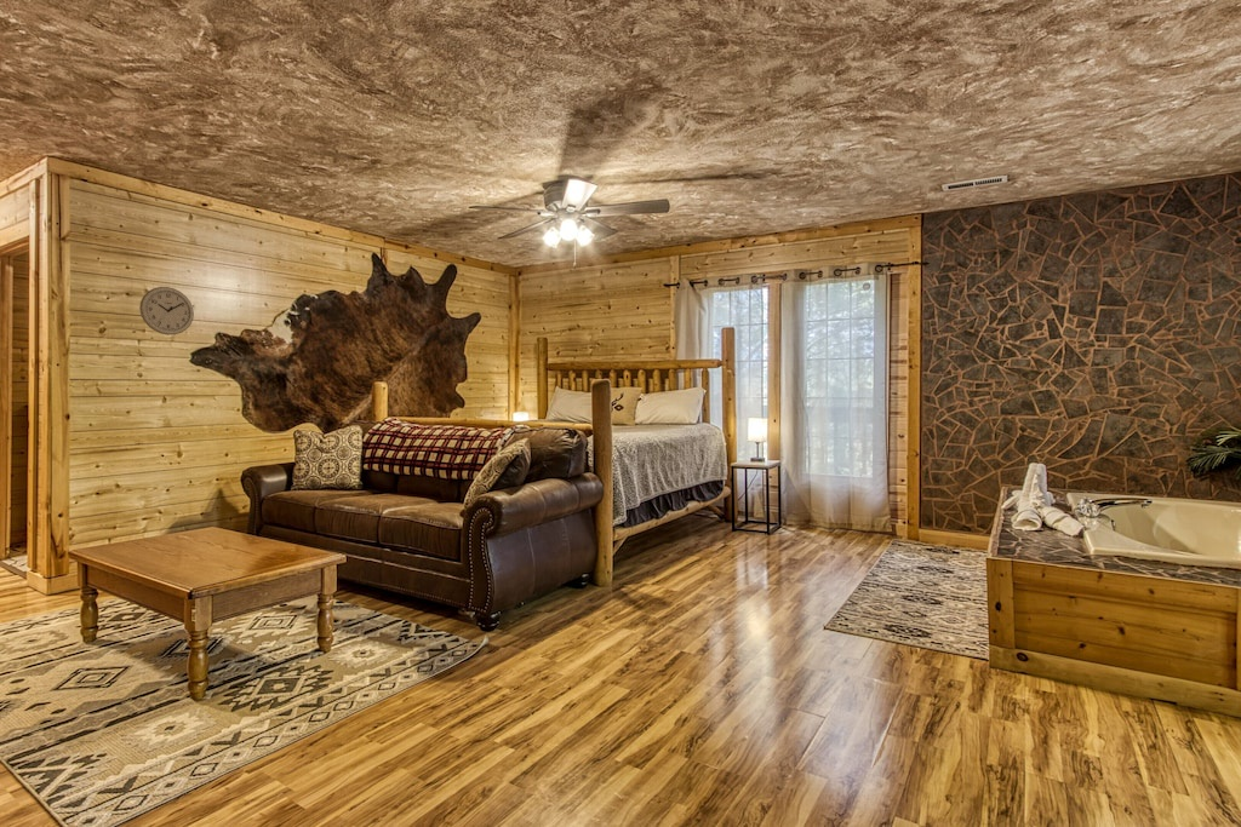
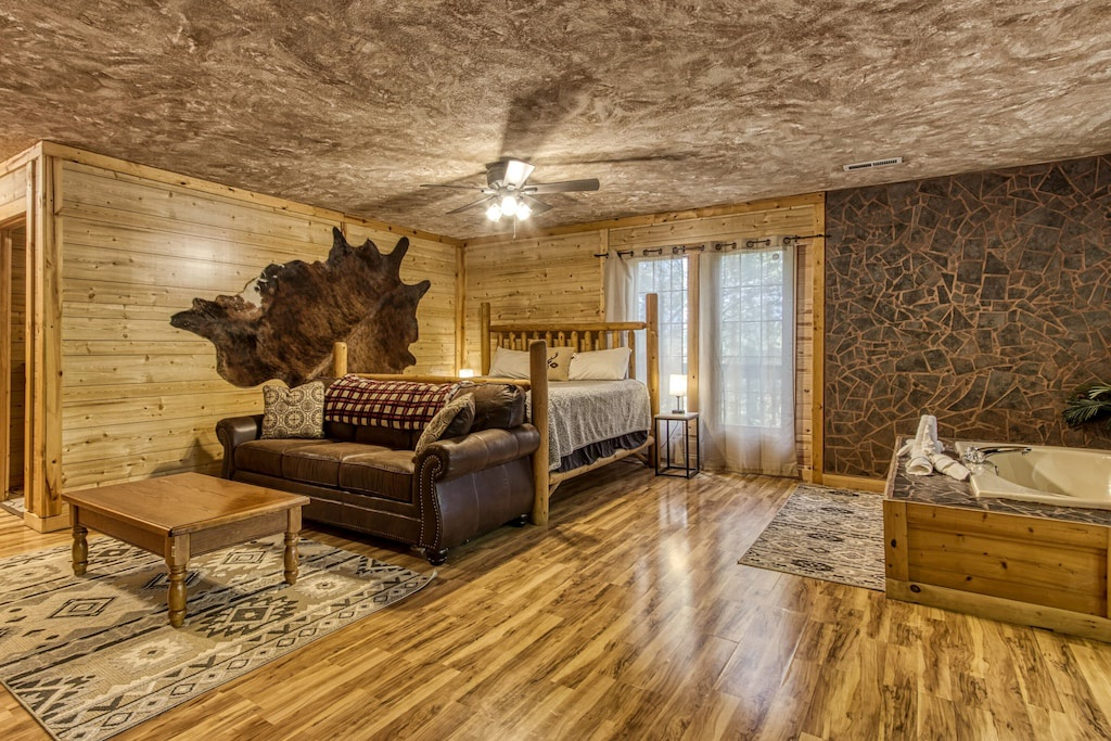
- wall clock [138,286,195,337]
